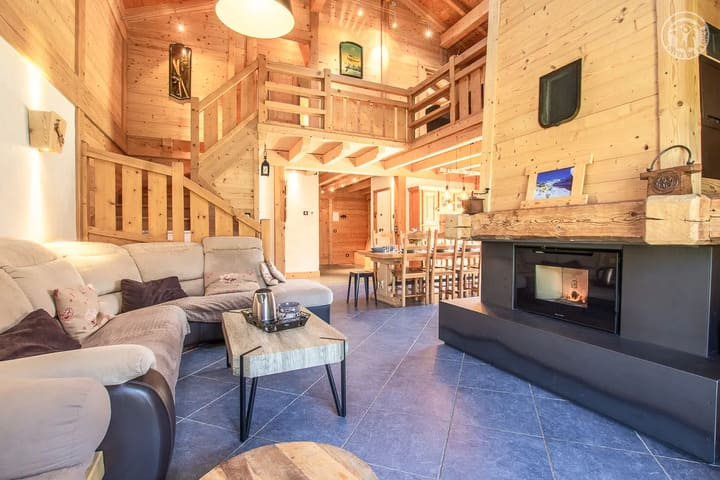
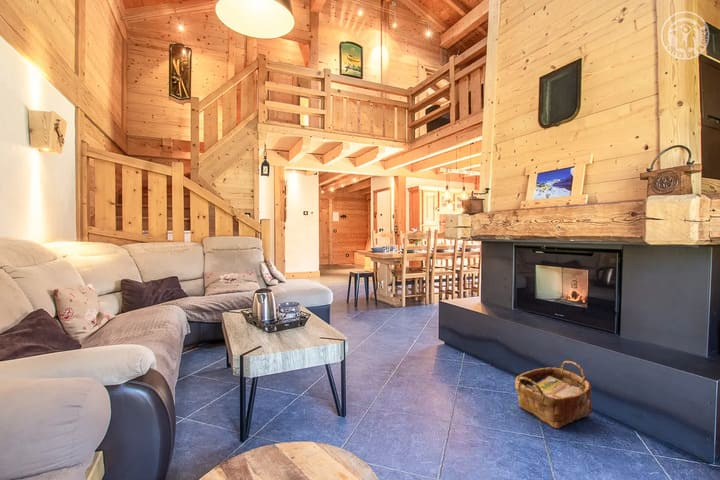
+ woven basket [514,360,593,429]
